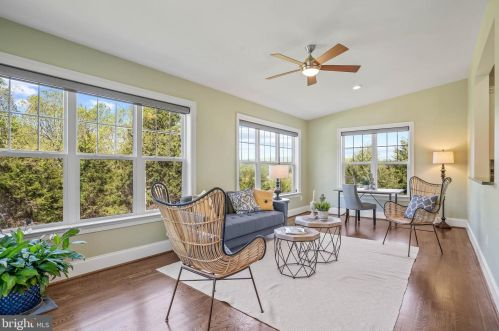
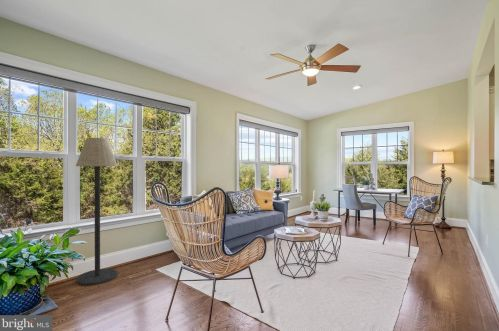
+ floor lamp [75,137,118,286]
